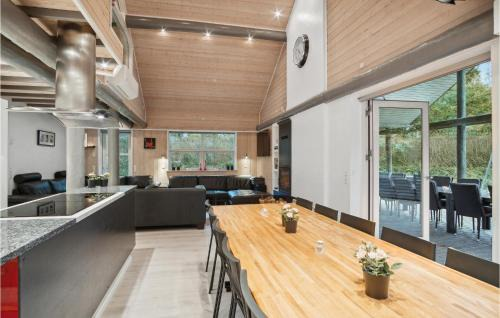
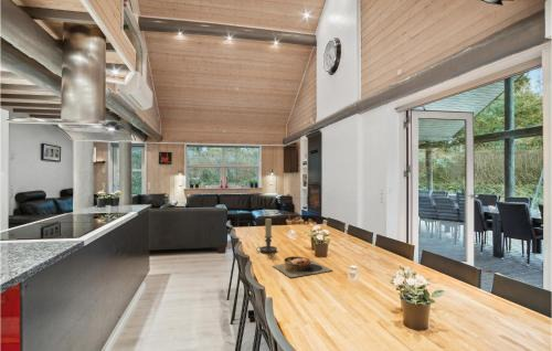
+ bowl [273,255,333,278]
+ candle holder [255,217,278,254]
